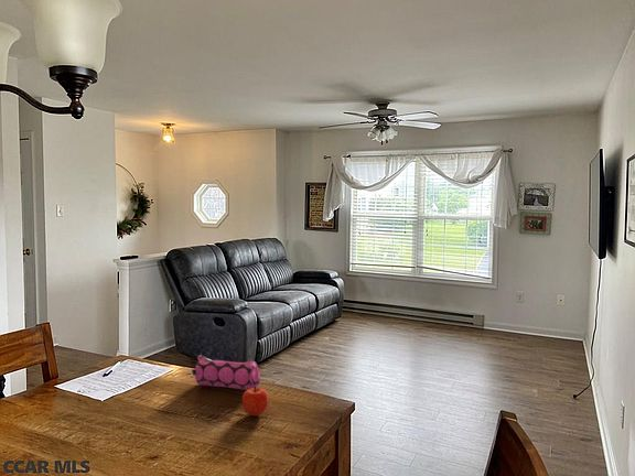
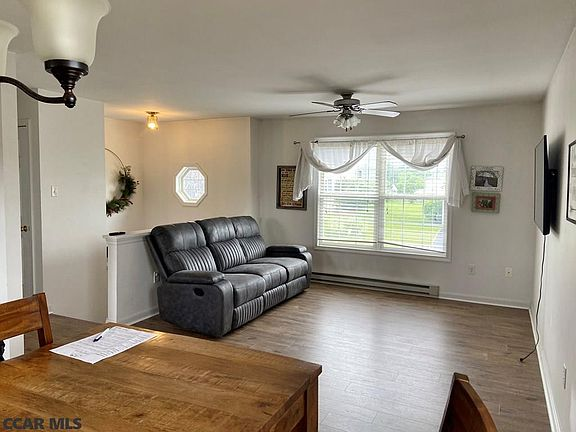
- pencil case [191,354,261,390]
- fruit [241,387,269,416]
